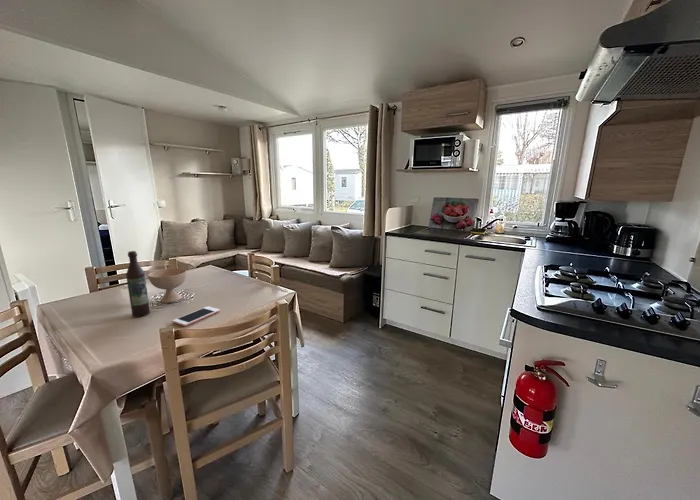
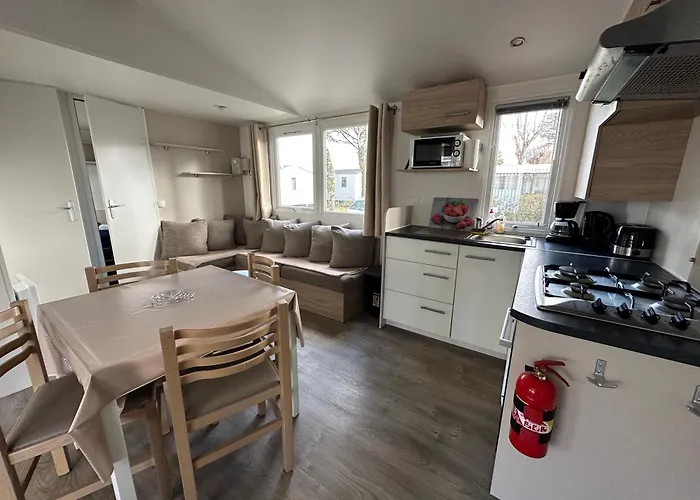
- cell phone [172,306,221,327]
- wine bottle [125,250,151,318]
- bowl [147,267,188,304]
